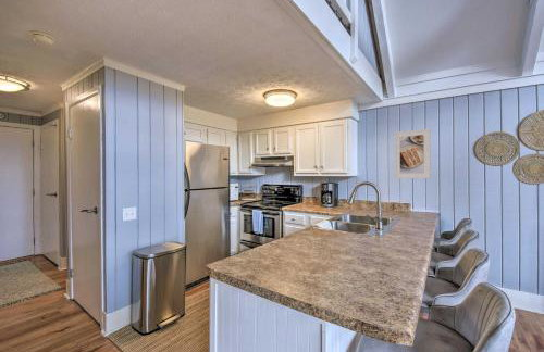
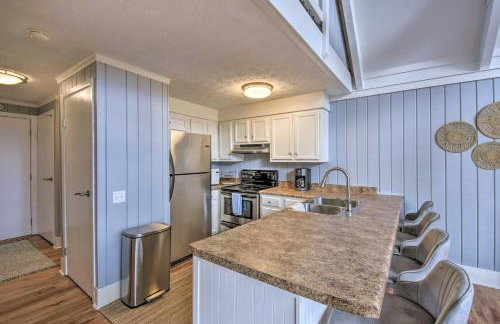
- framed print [393,127,432,179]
